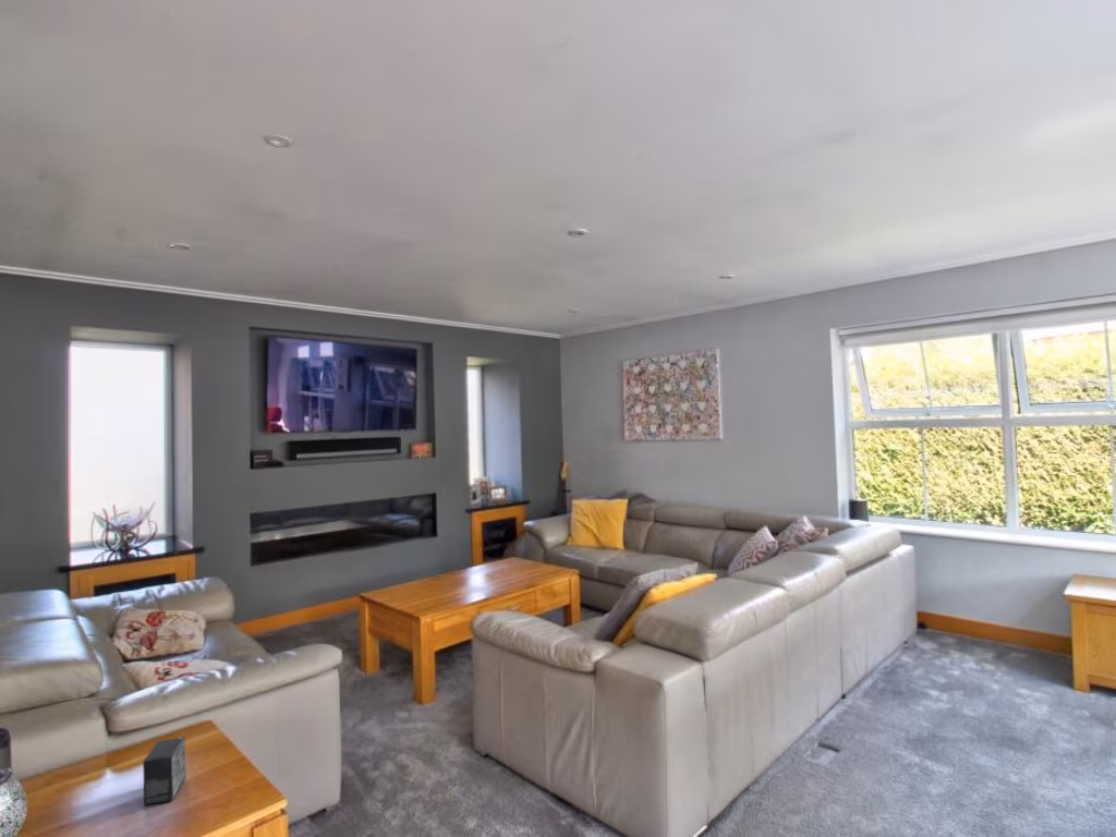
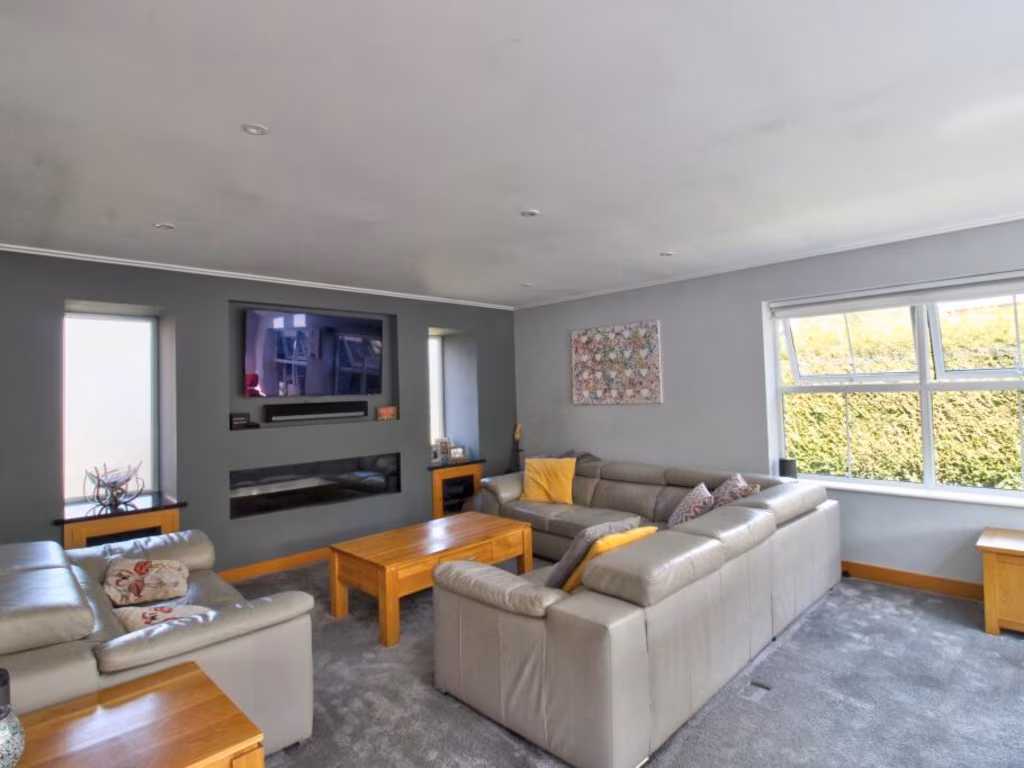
- small box [142,736,187,806]
